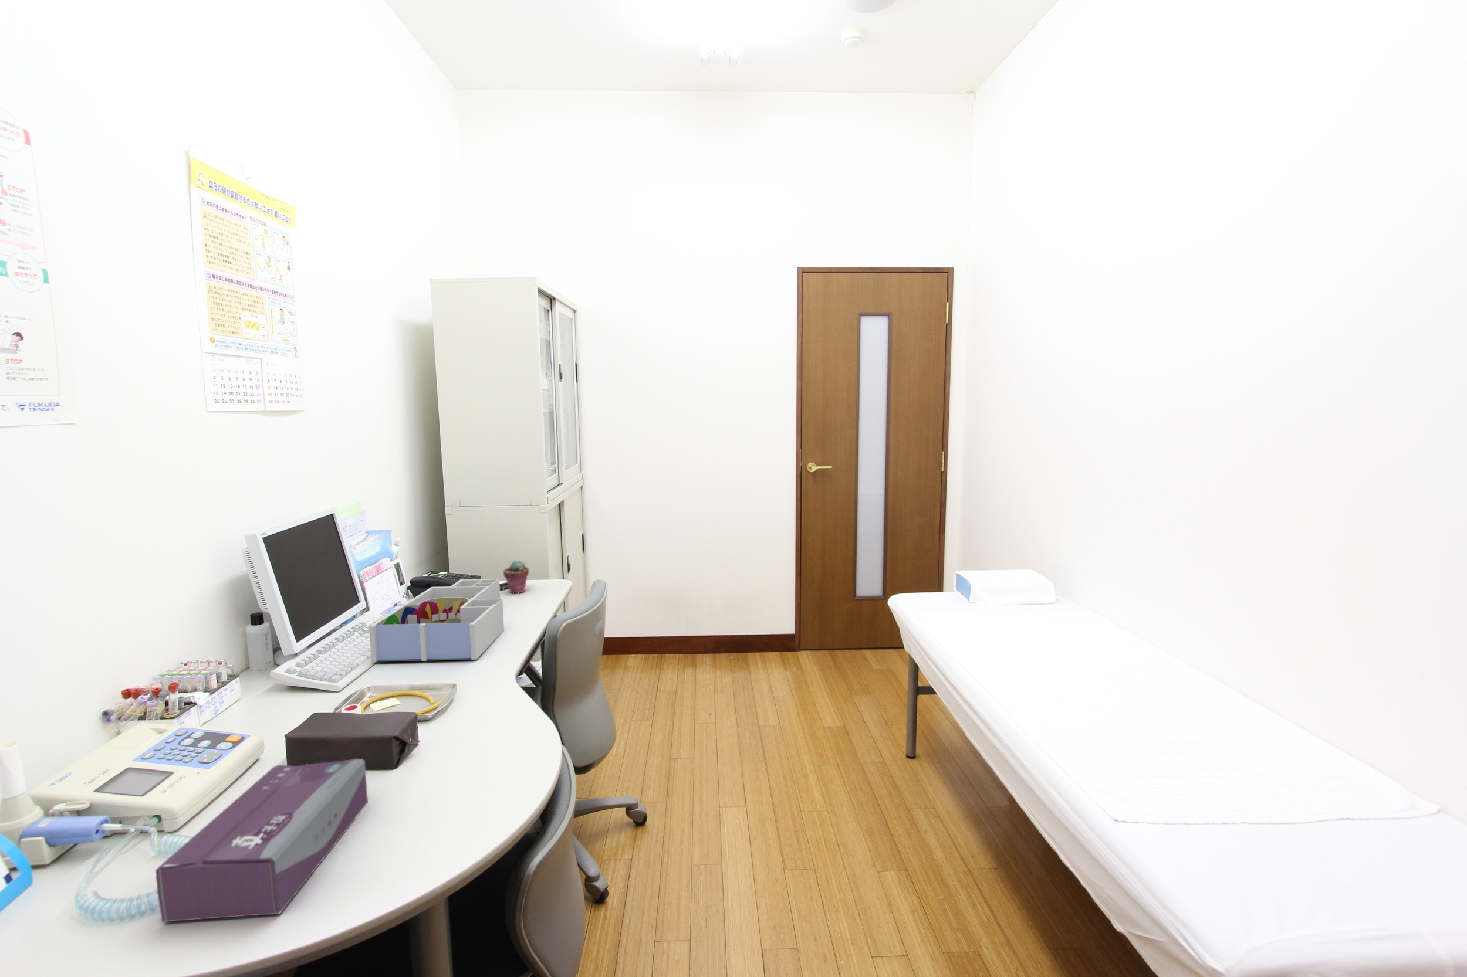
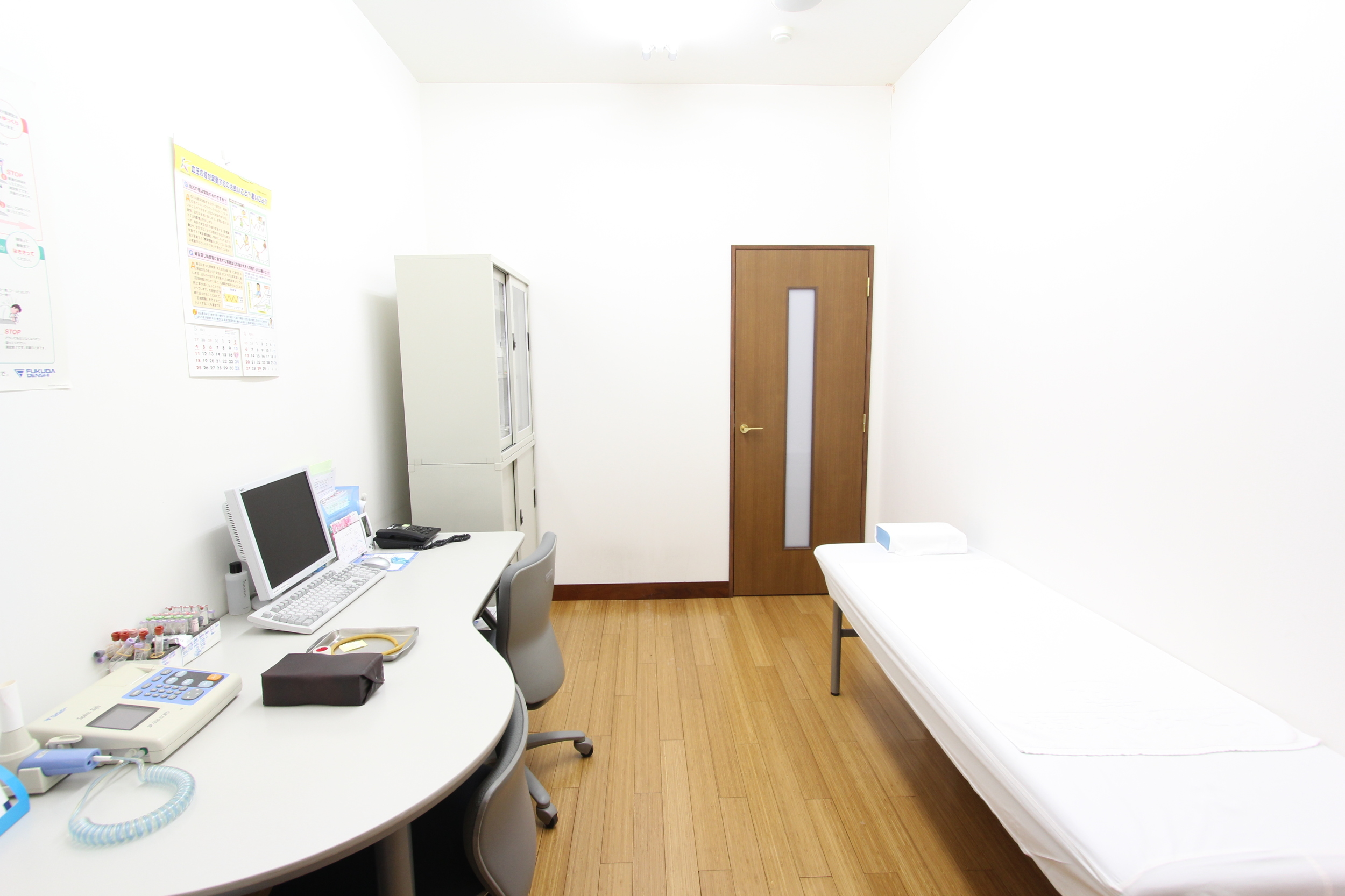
- tissue box [155,758,369,922]
- desk organizer [369,578,505,663]
- potted succulent [503,559,529,594]
